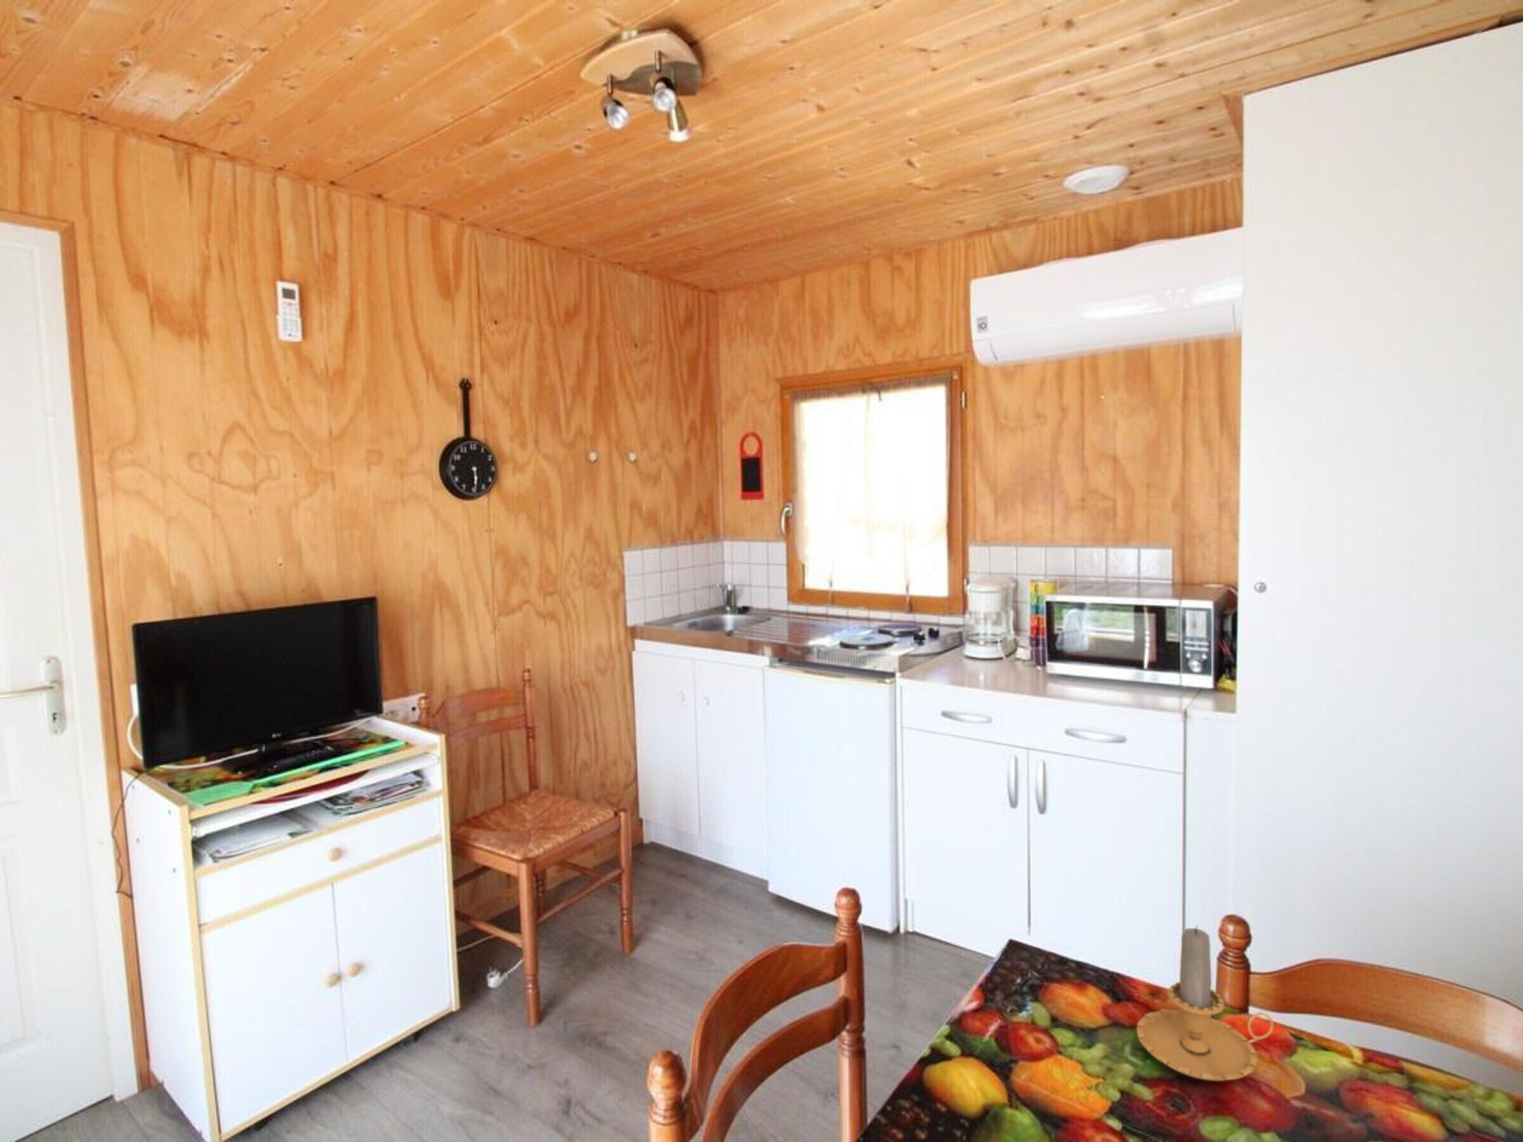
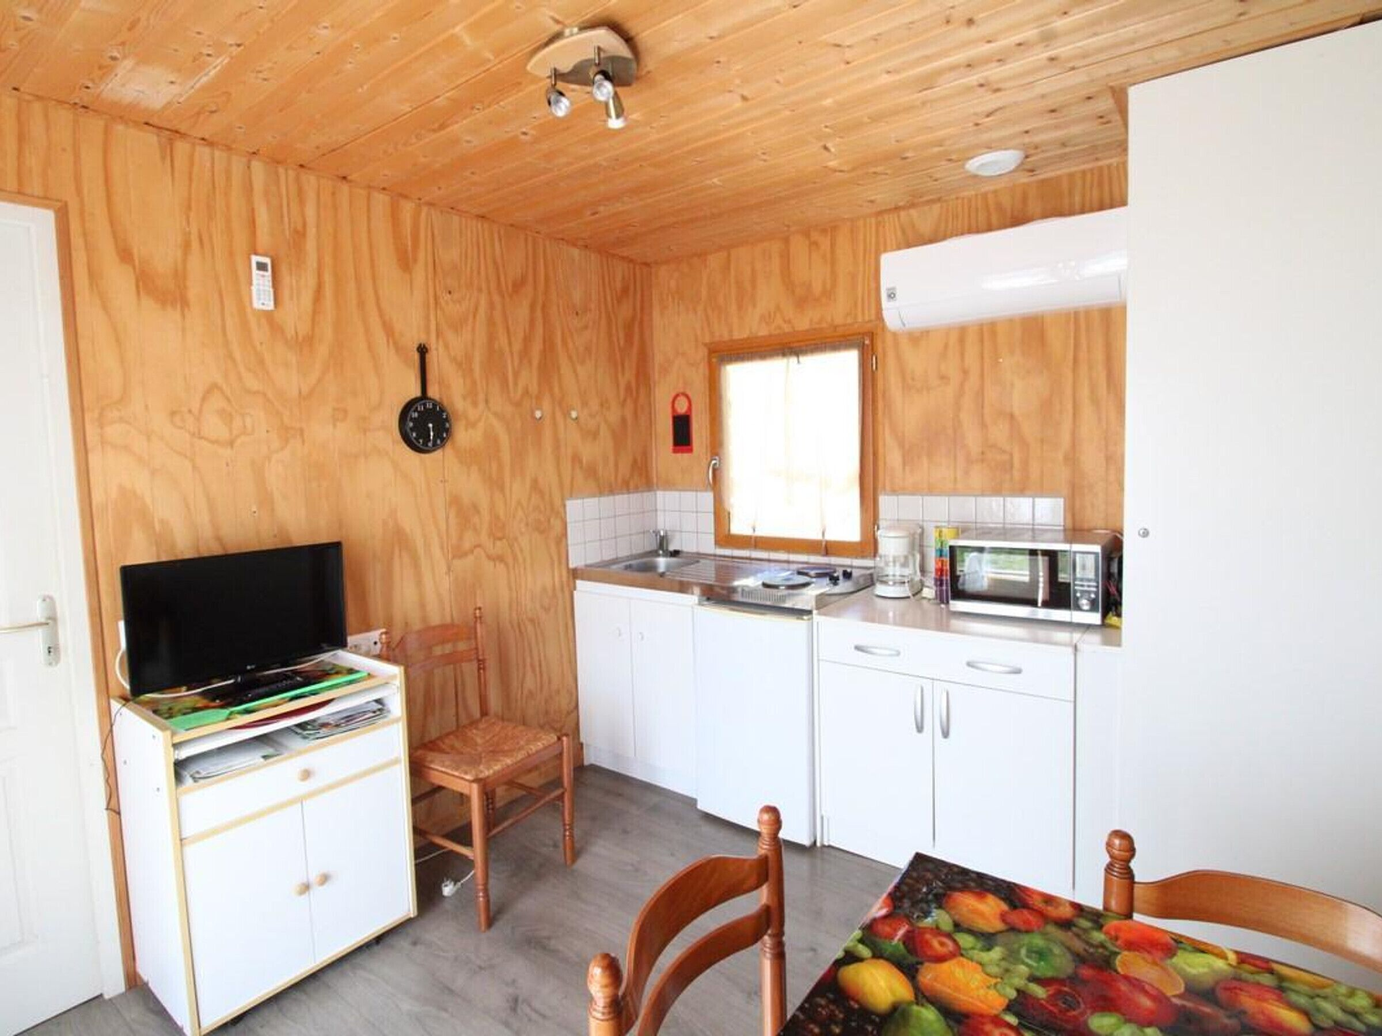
- candle [1136,925,1275,1082]
